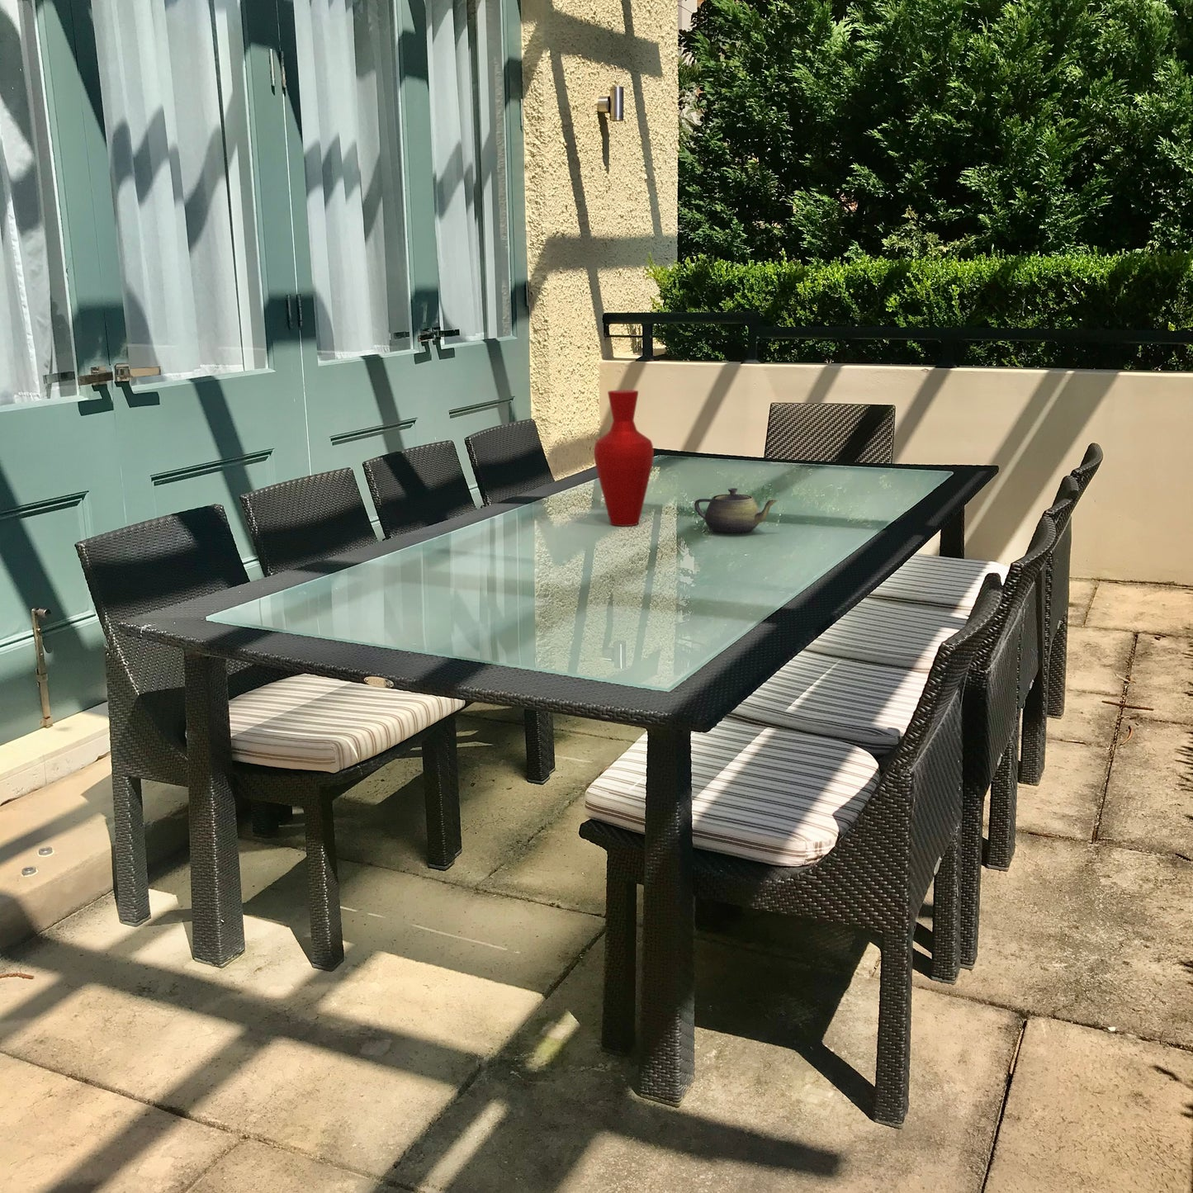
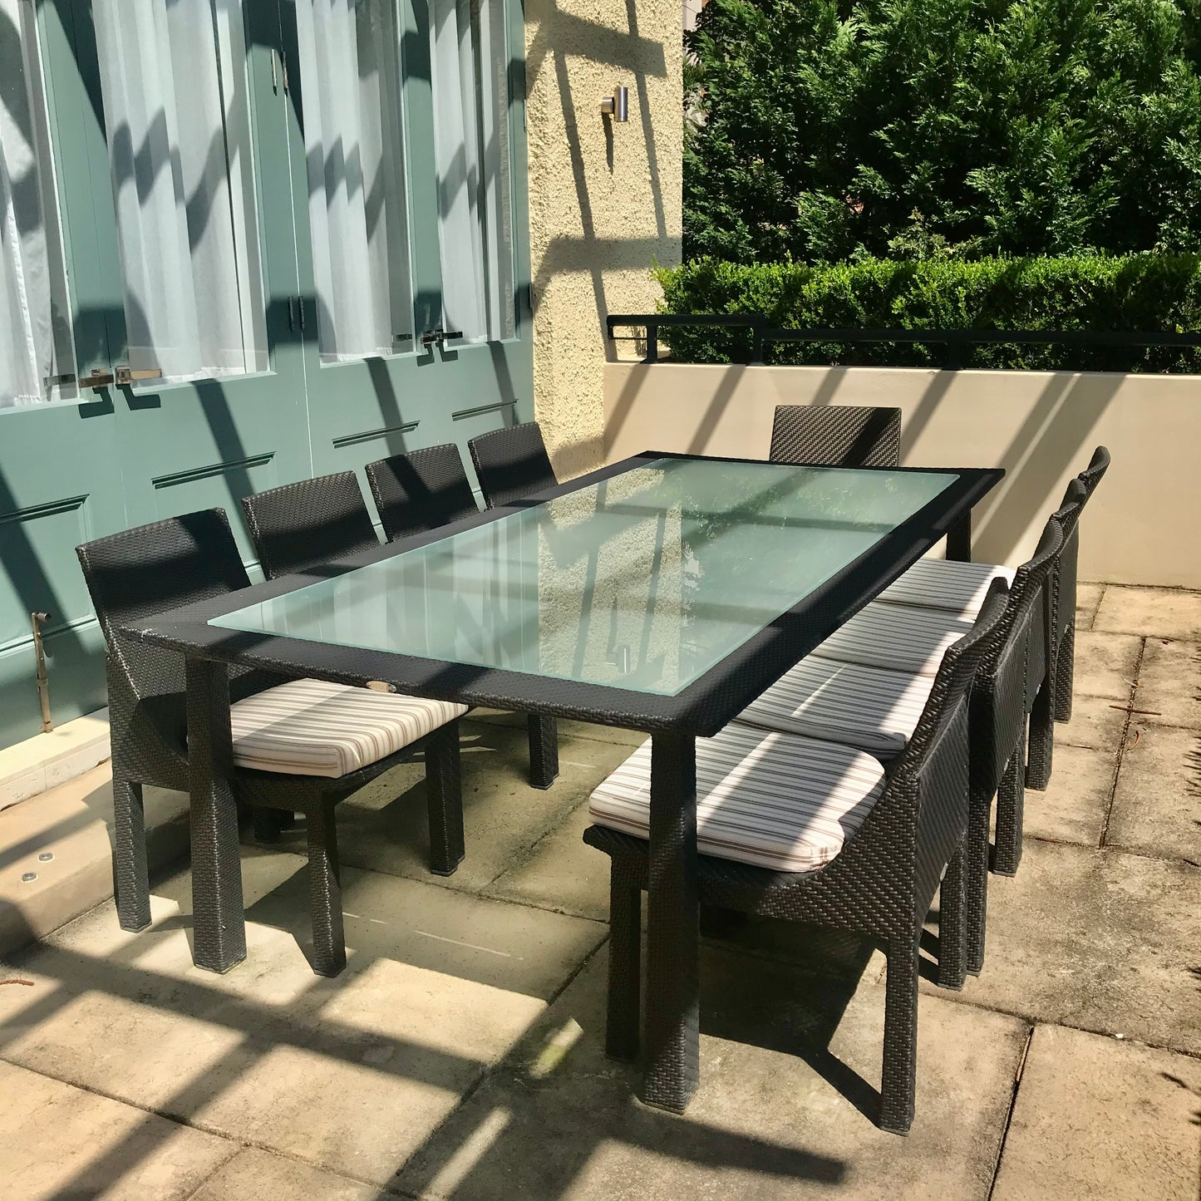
- vase [593,389,654,527]
- teapot [694,487,779,535]
